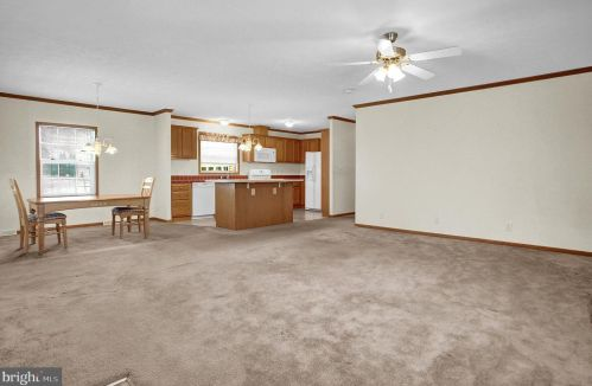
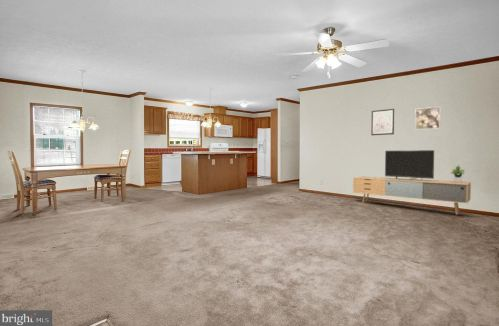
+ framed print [414,106,441,130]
+ media console [352,149,472,216]
+ wall art [370,108,395,136]
